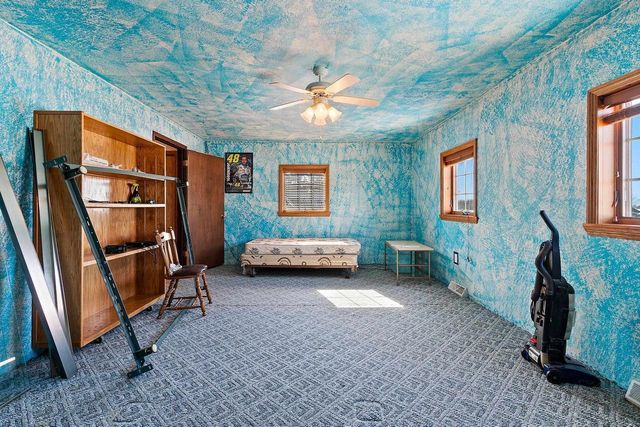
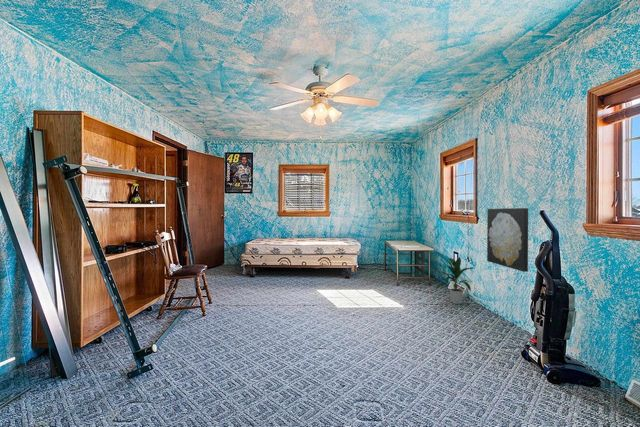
+ indoor plant [434,256,474,305]
+ wall art [486,207,529,273]
